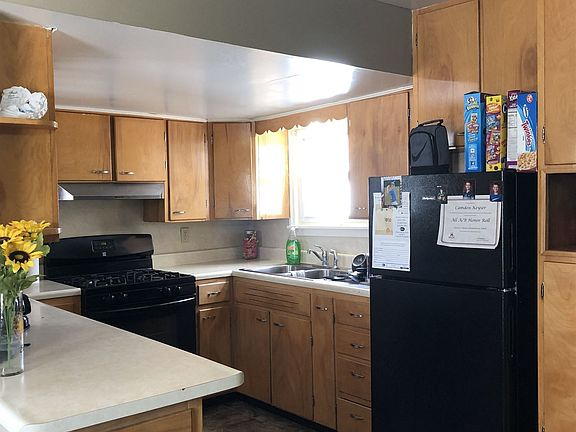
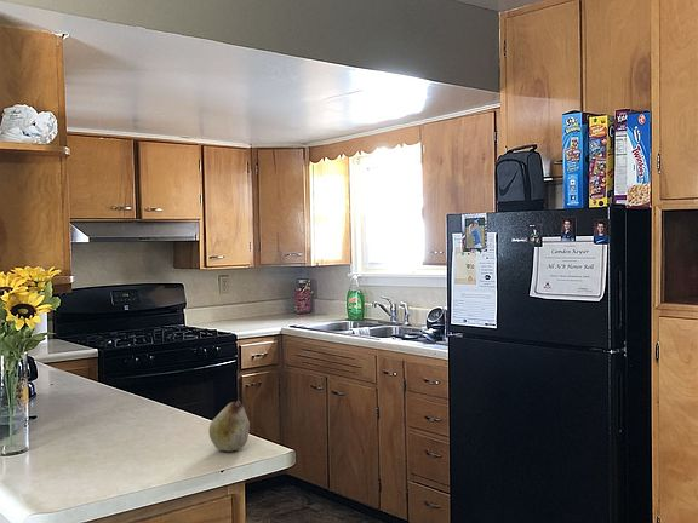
+ fruit [208,400,251,453]
